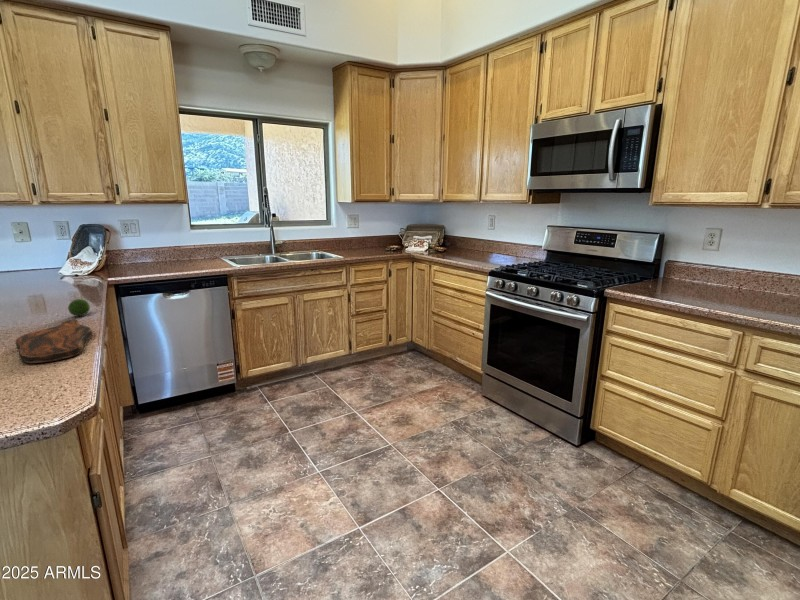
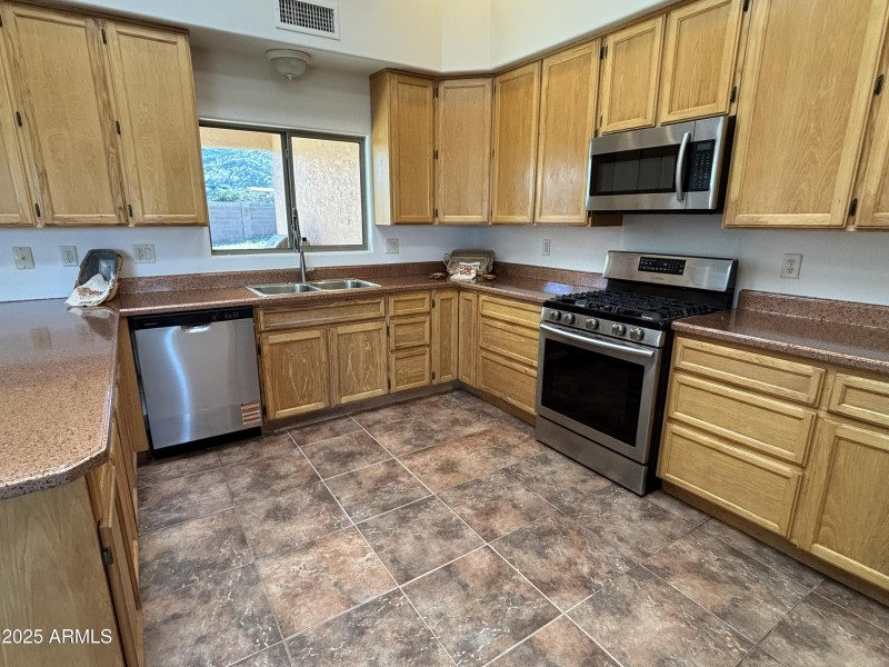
- cutting board [15,319,94,364]
- fruit [67,298,91,317]
